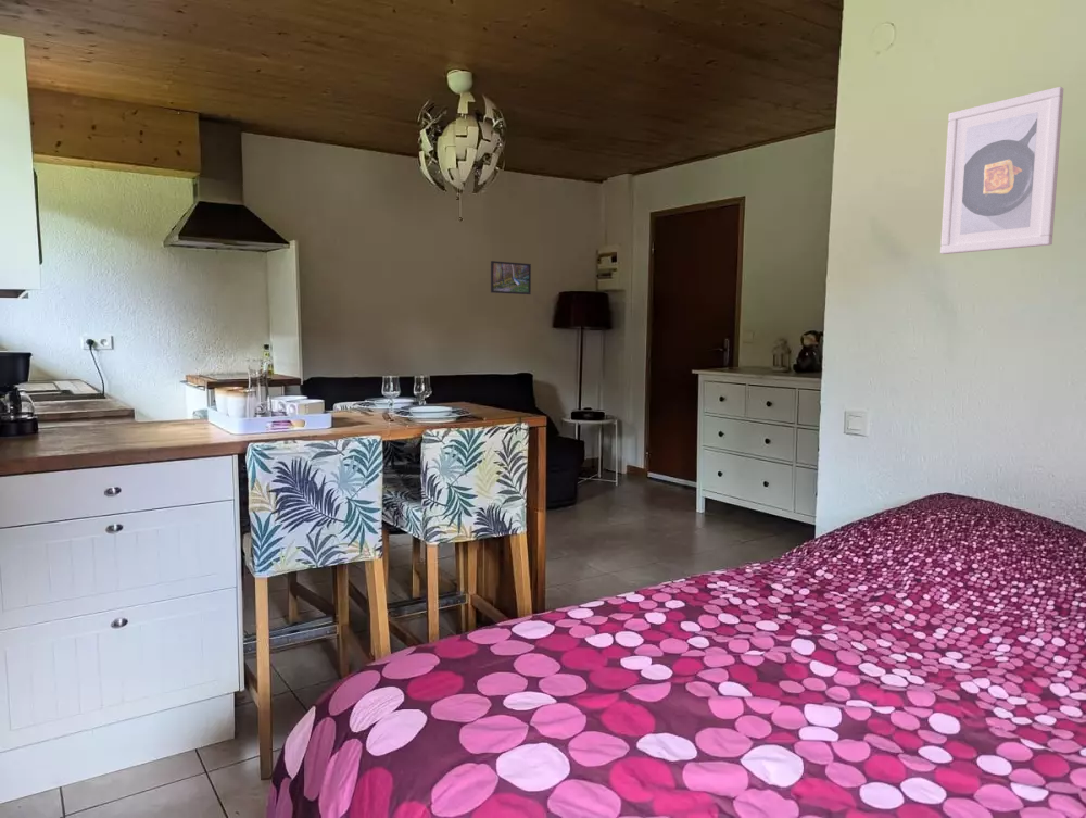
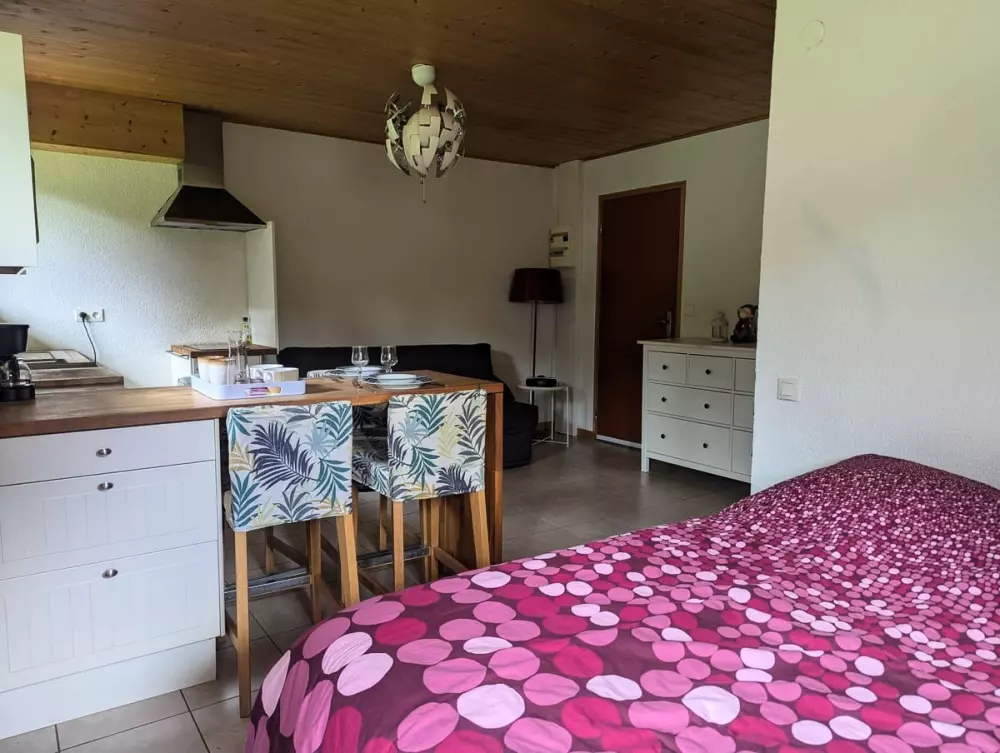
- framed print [939,86,1064,255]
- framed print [490,260,532,295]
